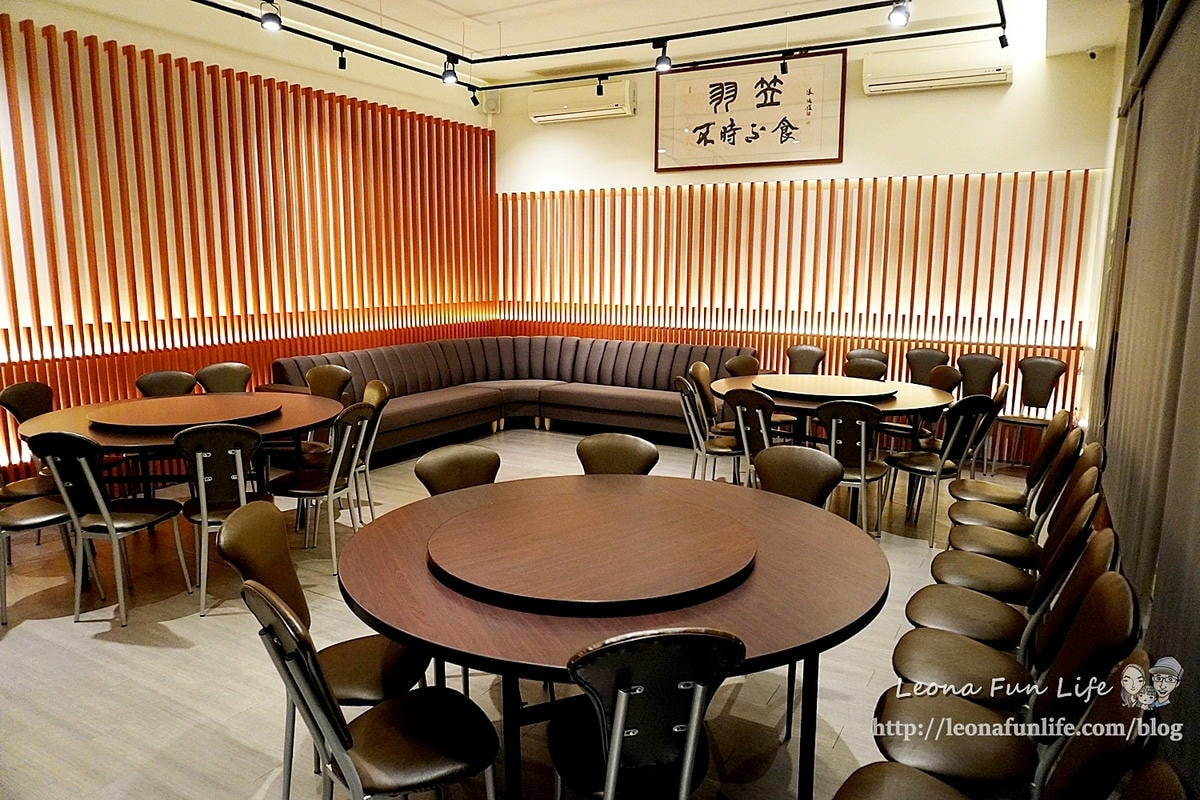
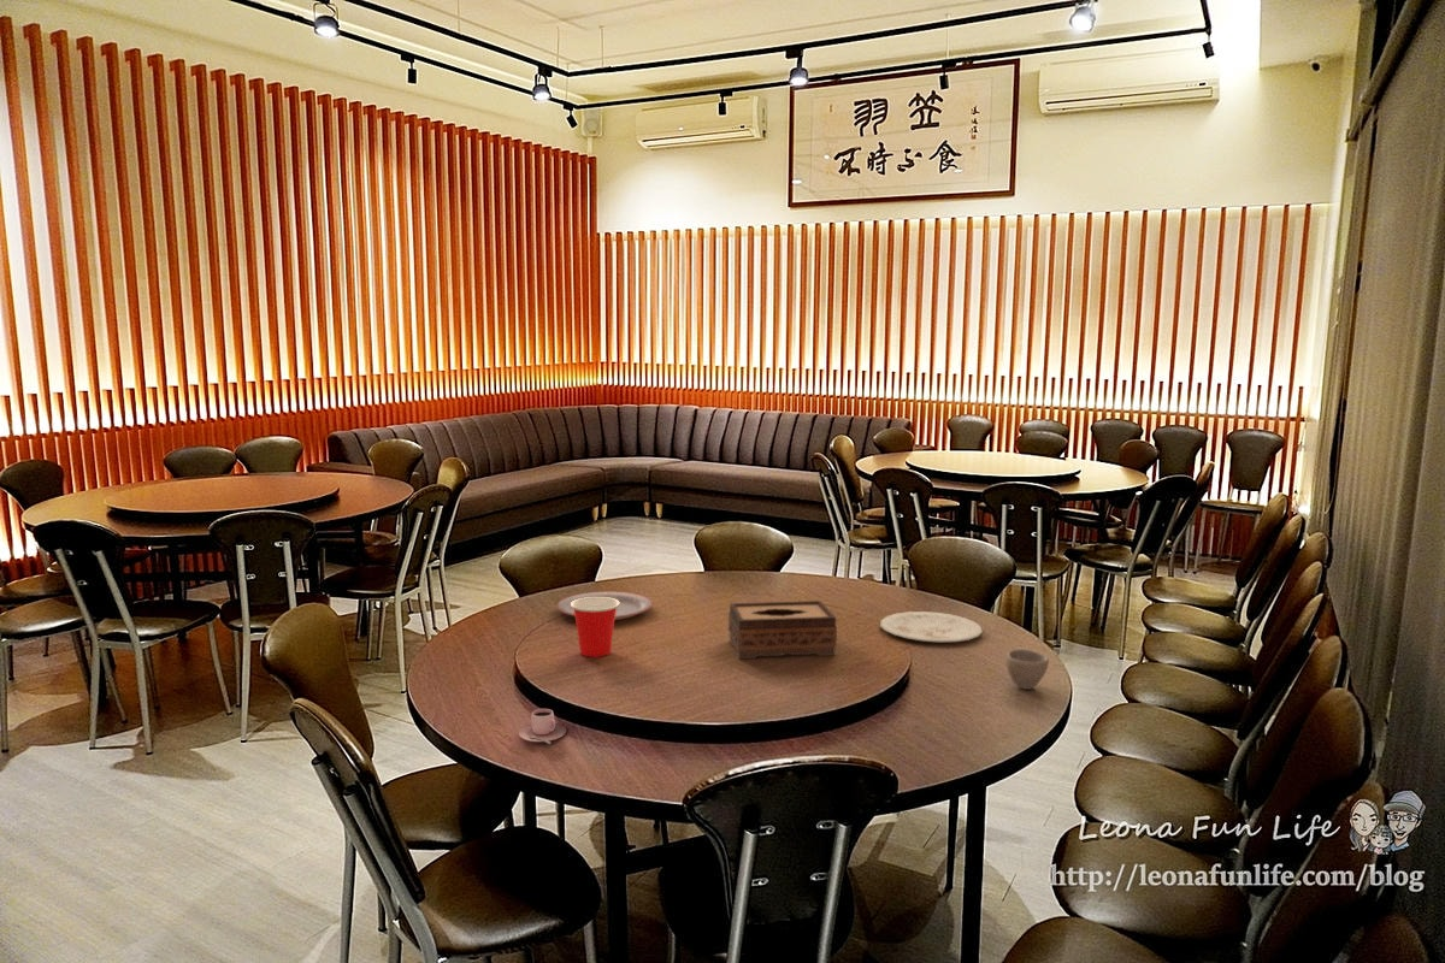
+ cup [1004,648,1050,690]
+ cup [571,597,620,658]
+ plate [556,591,654,621]
+ plate [879,610,984,643]
+ teacup [518,708,567,745]
+ tissue box [727,599,838,660]
